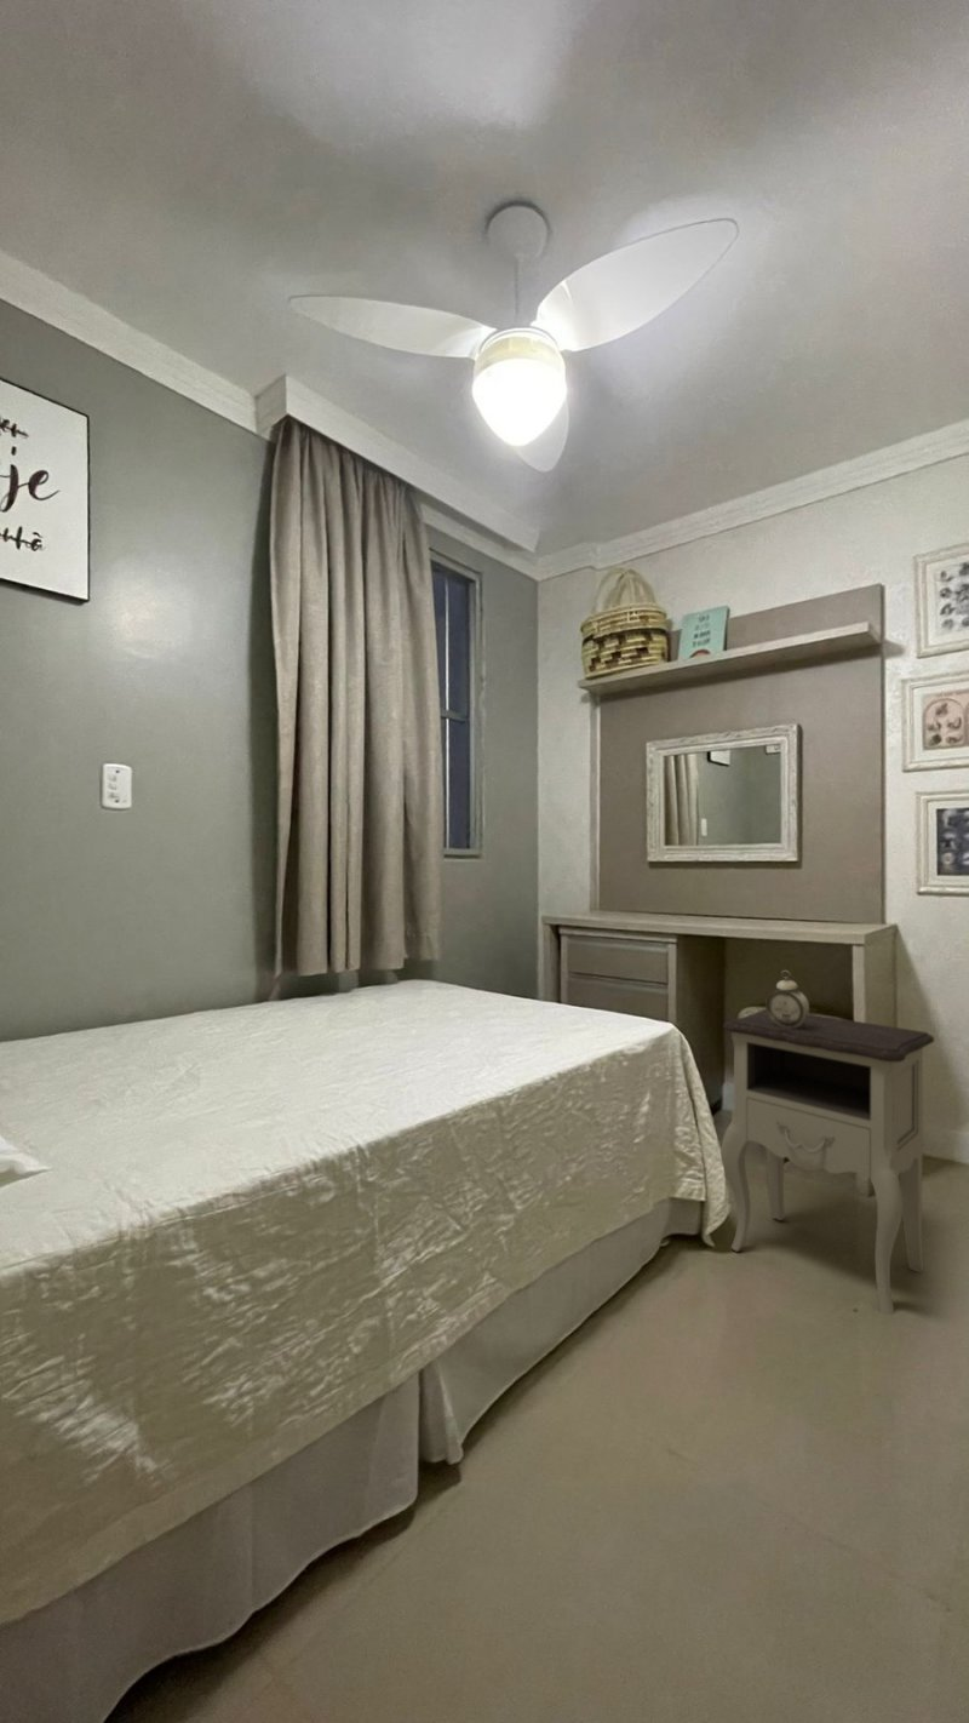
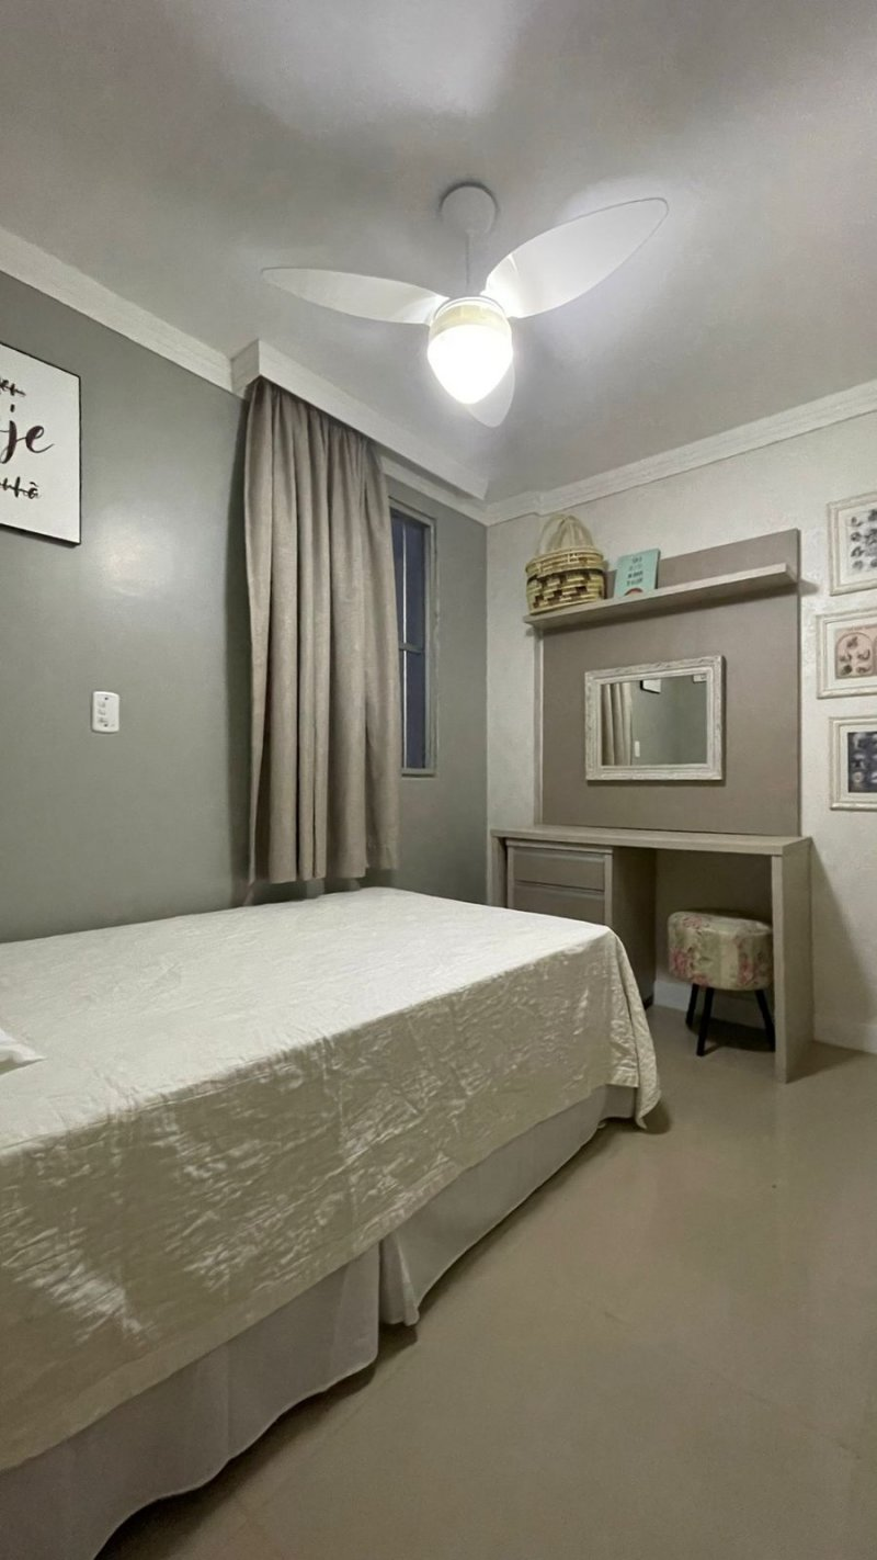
- nightstand [719,1008,935,1316]
- alarm clock [764,969,810,1029]
